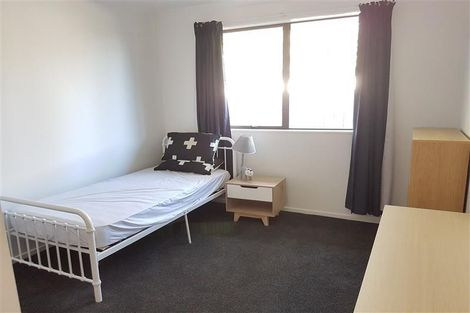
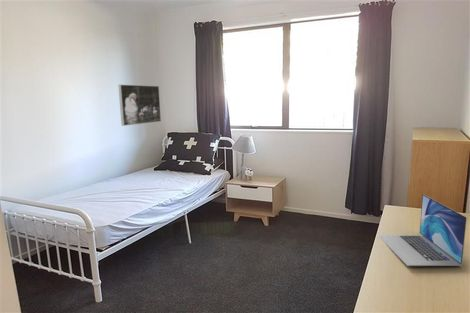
+ laptop [377,193,468,267]
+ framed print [117,84,162,127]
